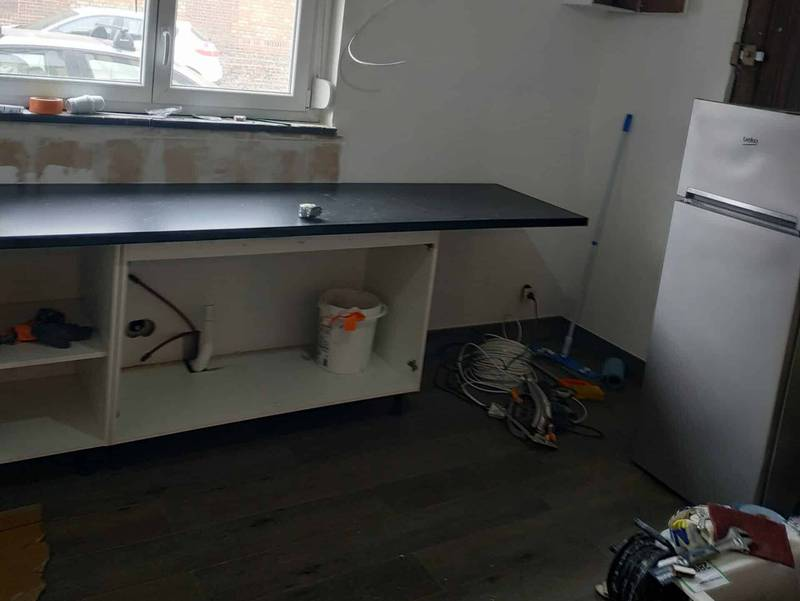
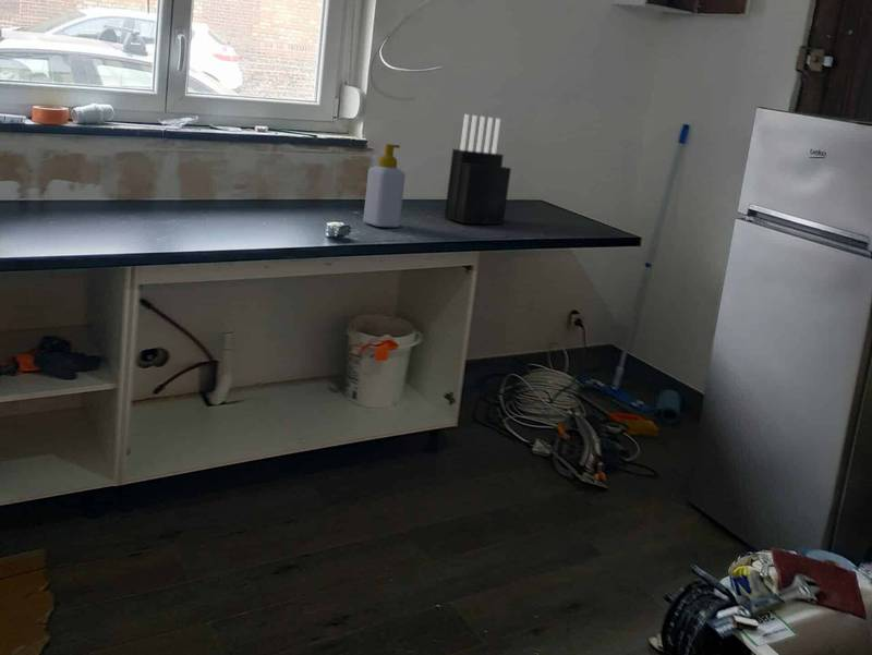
+ soap bottle [362,143,407,229]
+ knife block [444,113,512,226]
